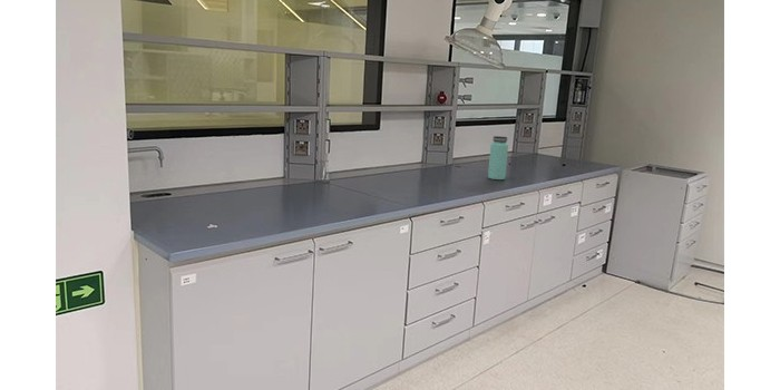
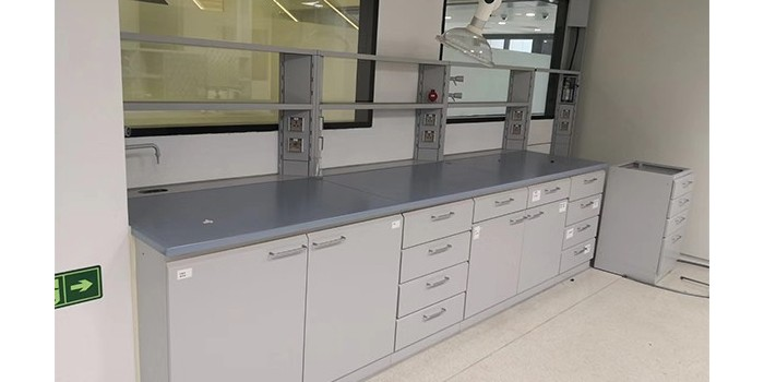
- bottle [487,135,509,181]
